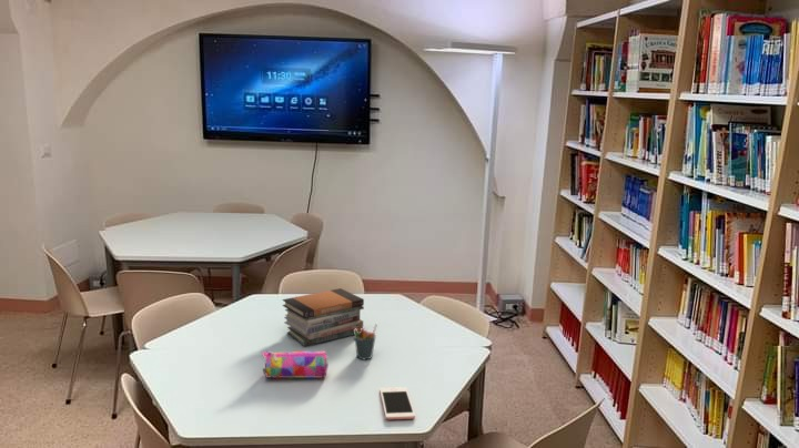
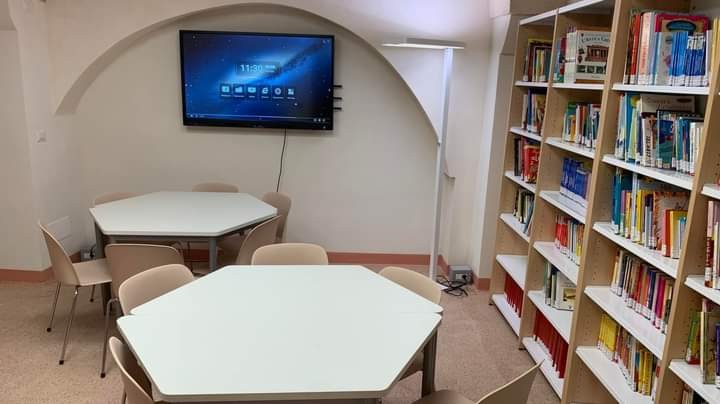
- pencil case [262,350,330,379]
- pen holder [353,323,378,360]
- book stack [282,287,365,347]
- cell phone [378,387,416,420]
